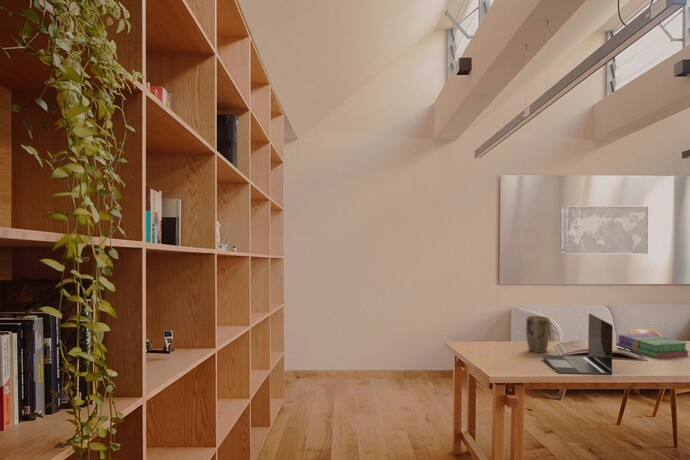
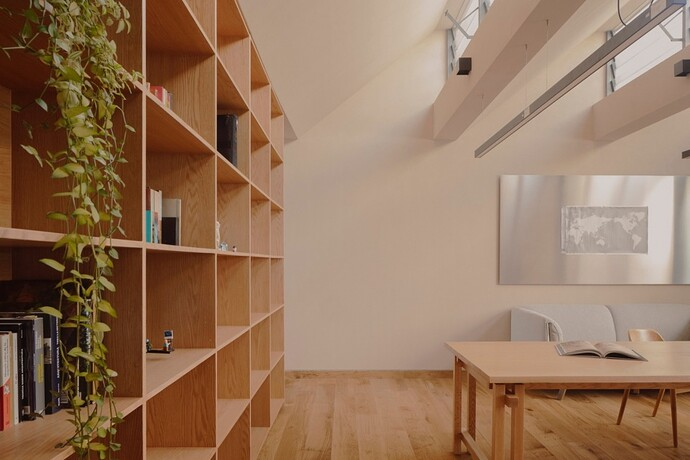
- laptop [541,313,614,376]
- books [615,332,690,359]
- plant pot [525,315,551,354]
